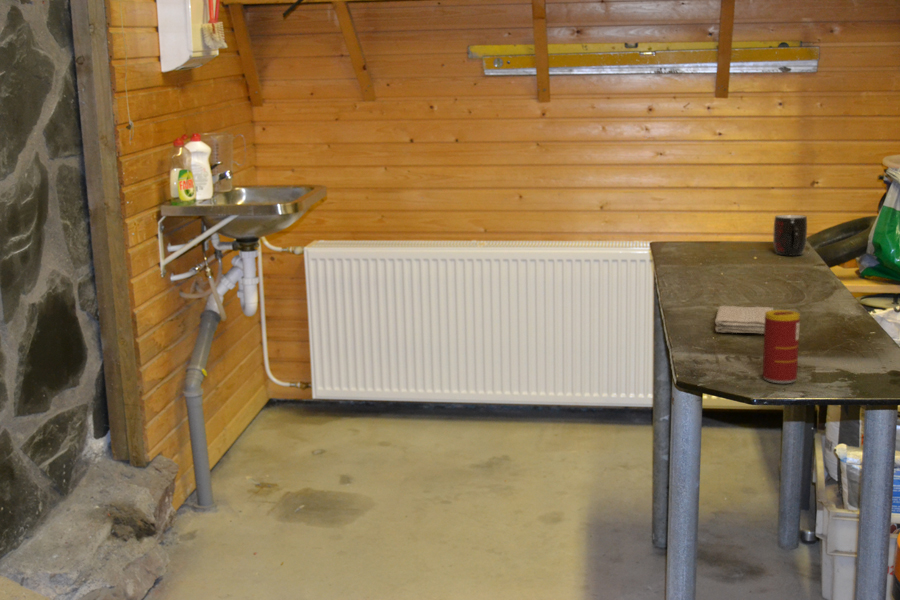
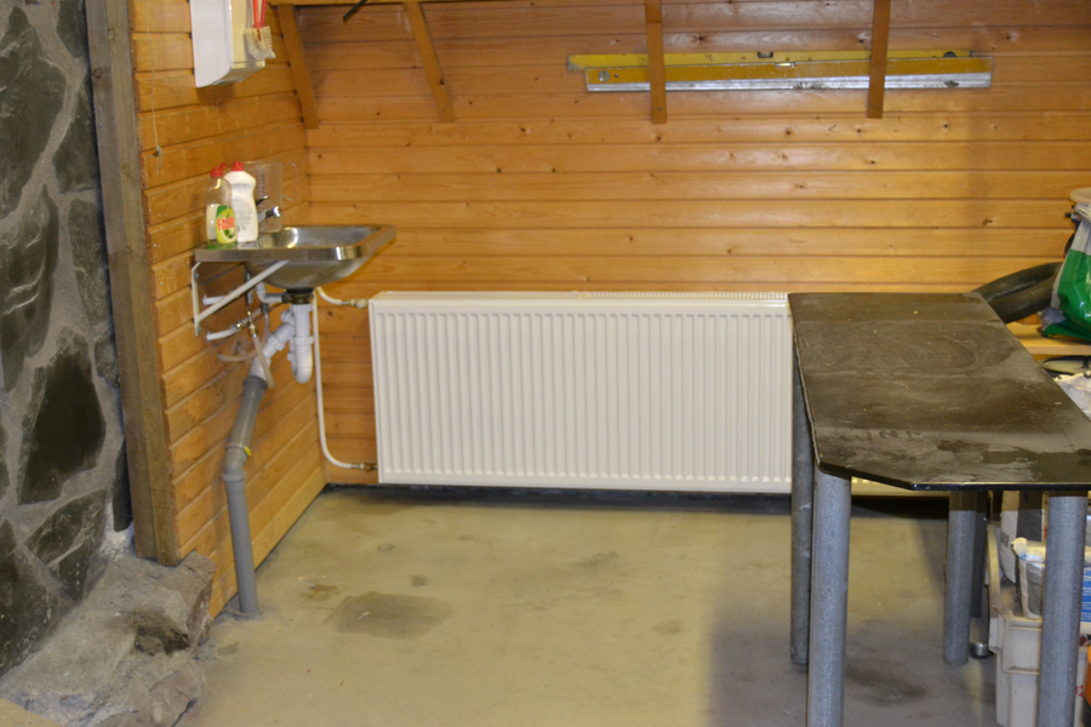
- mug [772,214,808,256]
- washcloth [714,305,774,335]
- beverage can [762,309,801,384]
